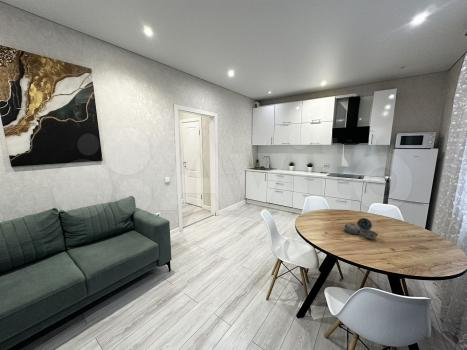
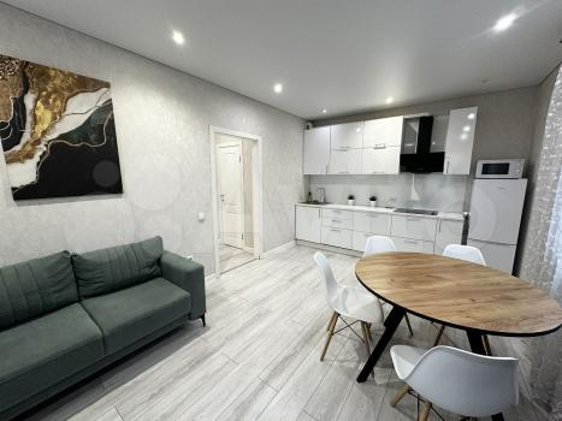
- decorative bowl [343,217,379,240]
